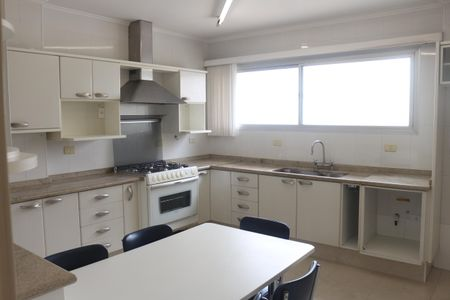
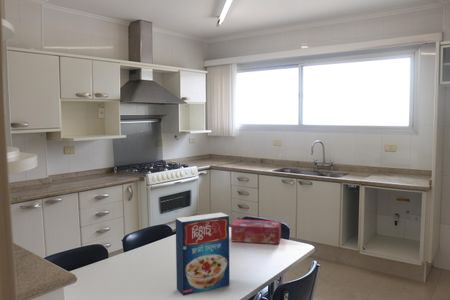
+ tissue box [230,218,282,245]
+ cereal box [175,212,231,297]
